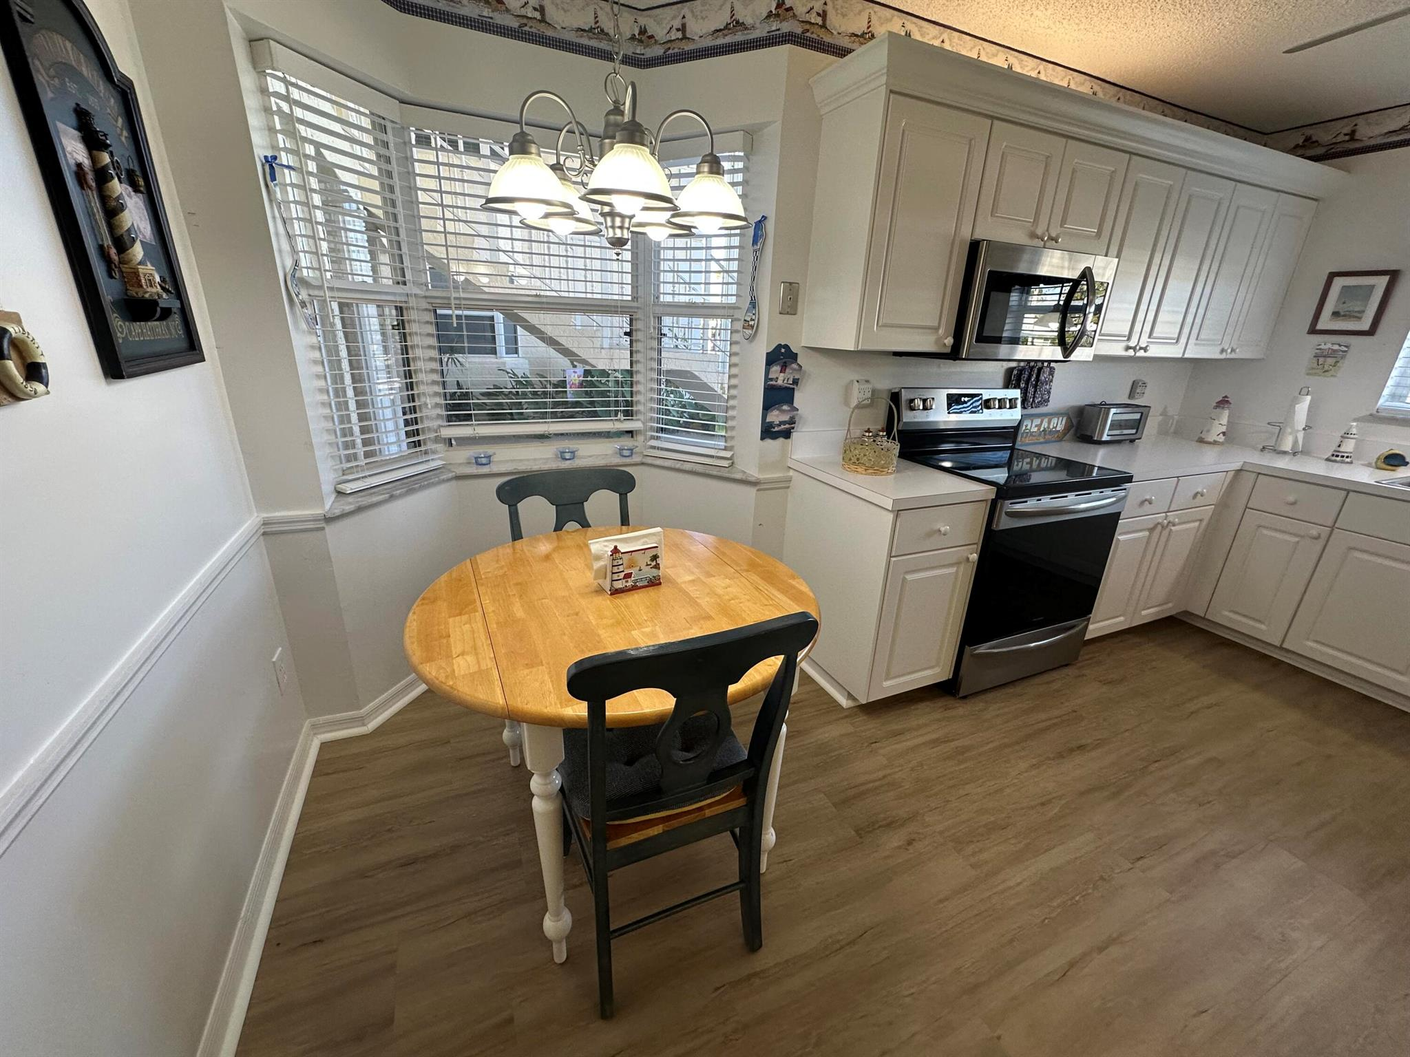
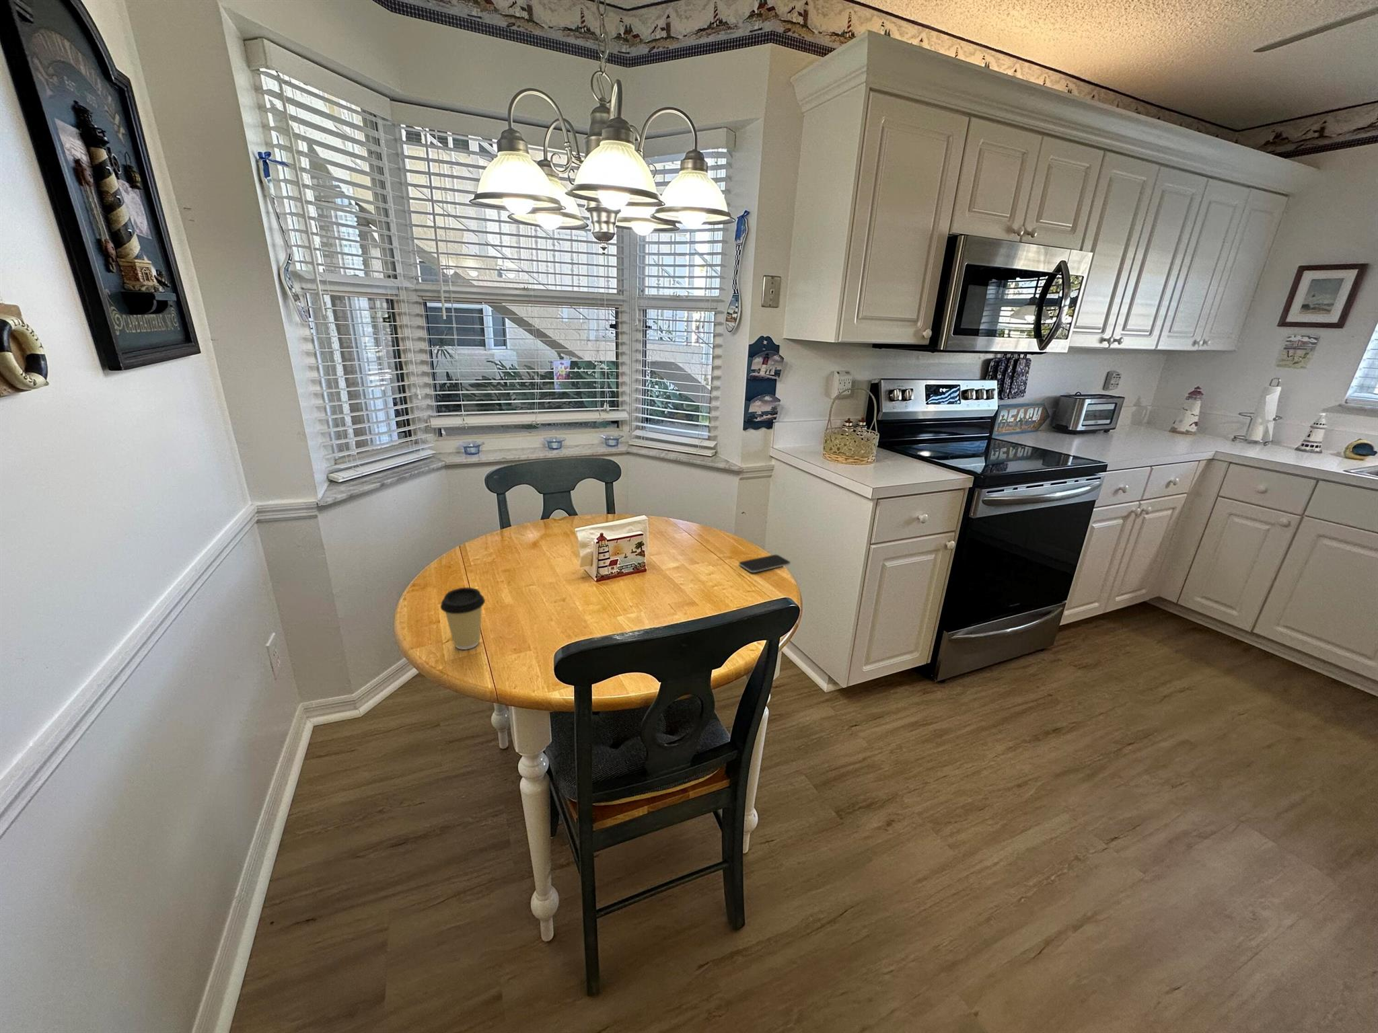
+ coffee cup [439,586,486,650]
+ smartphone [738,554,791,573]
